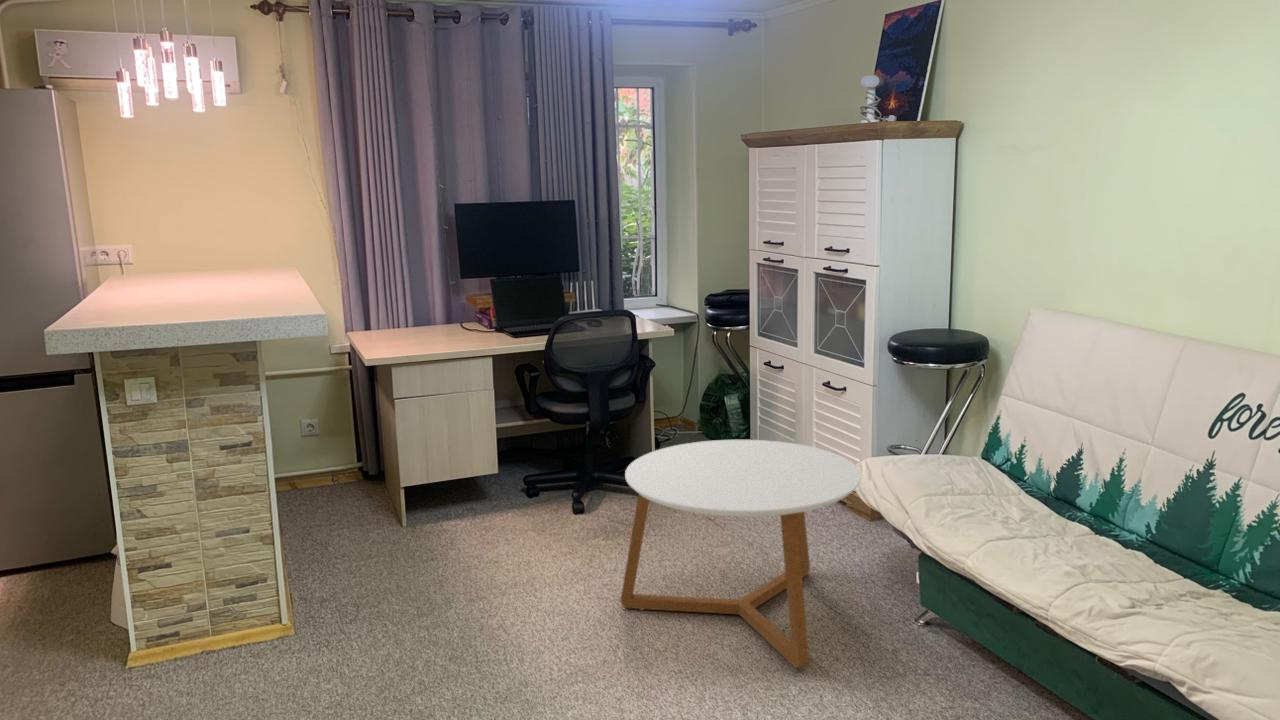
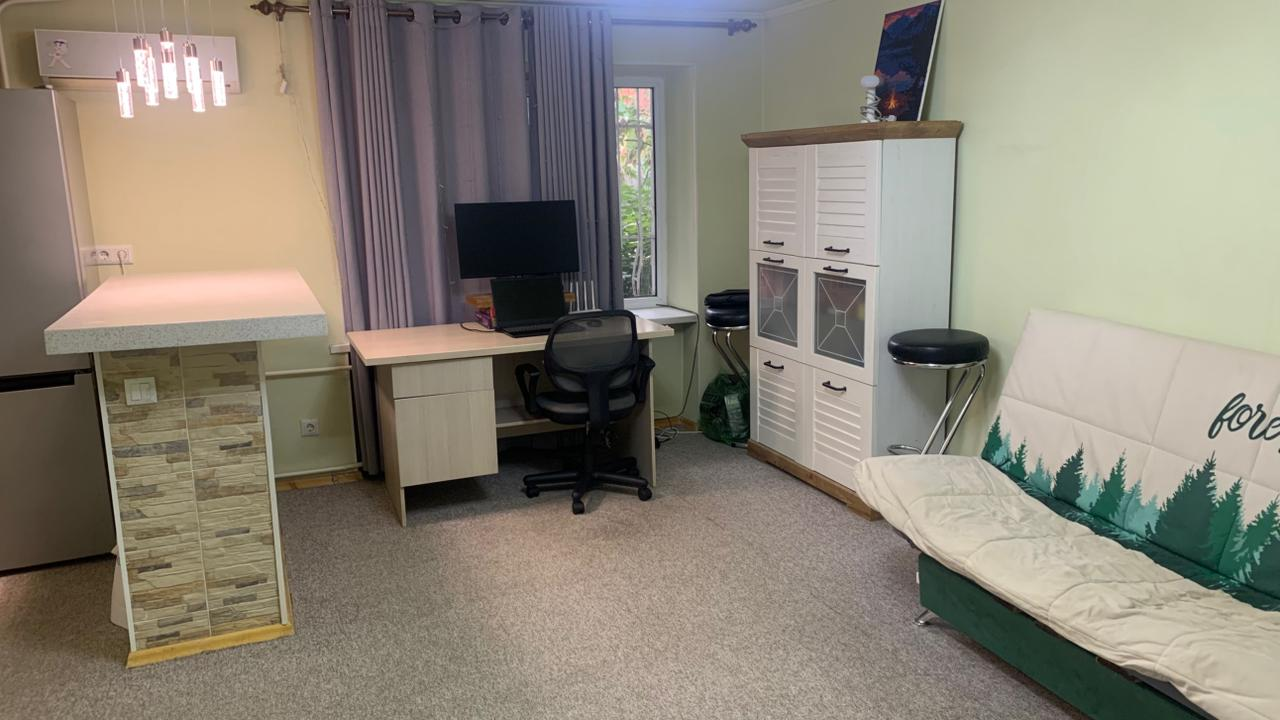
- coffee table [620,439,862,669]
